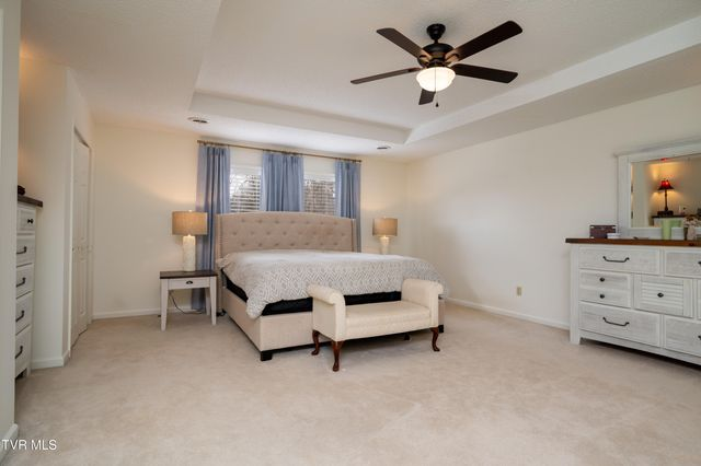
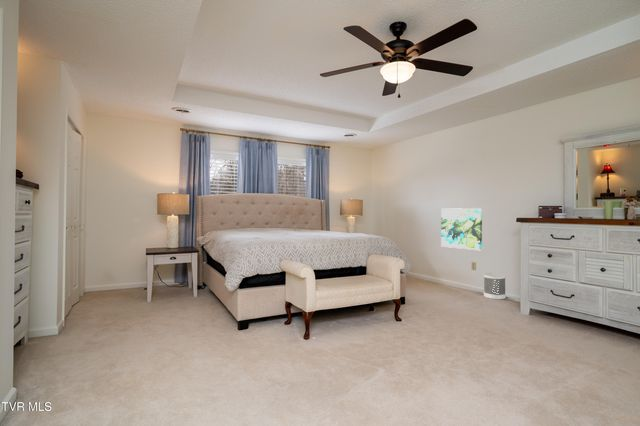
+ wall art [440,207,483,251]
+ wastebasket [483,272,507,300]
